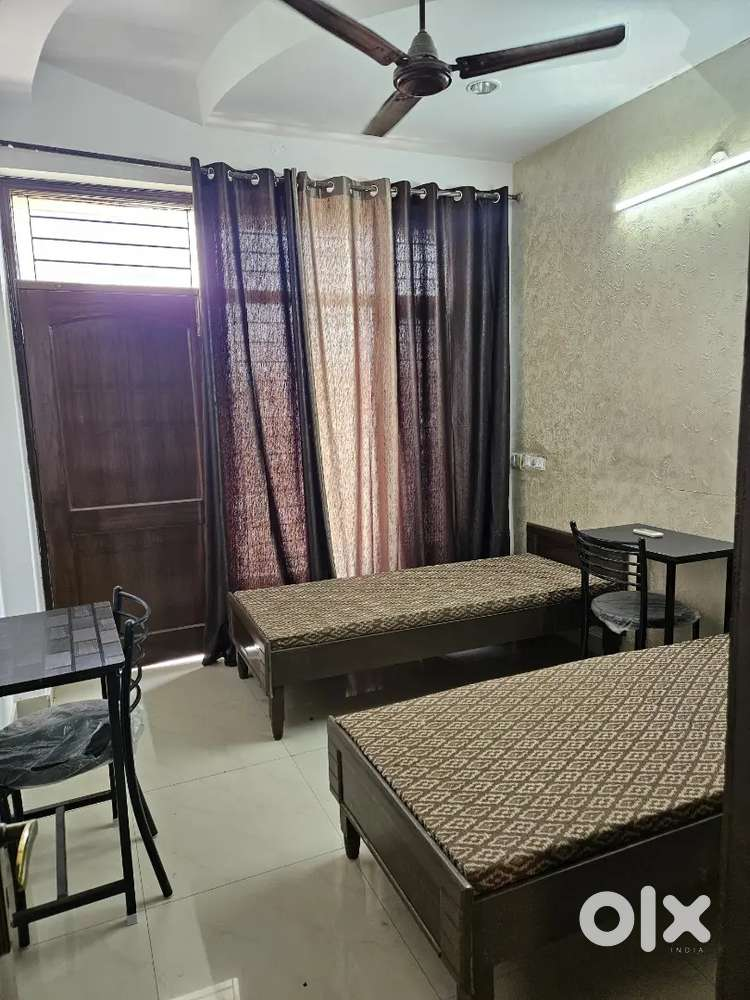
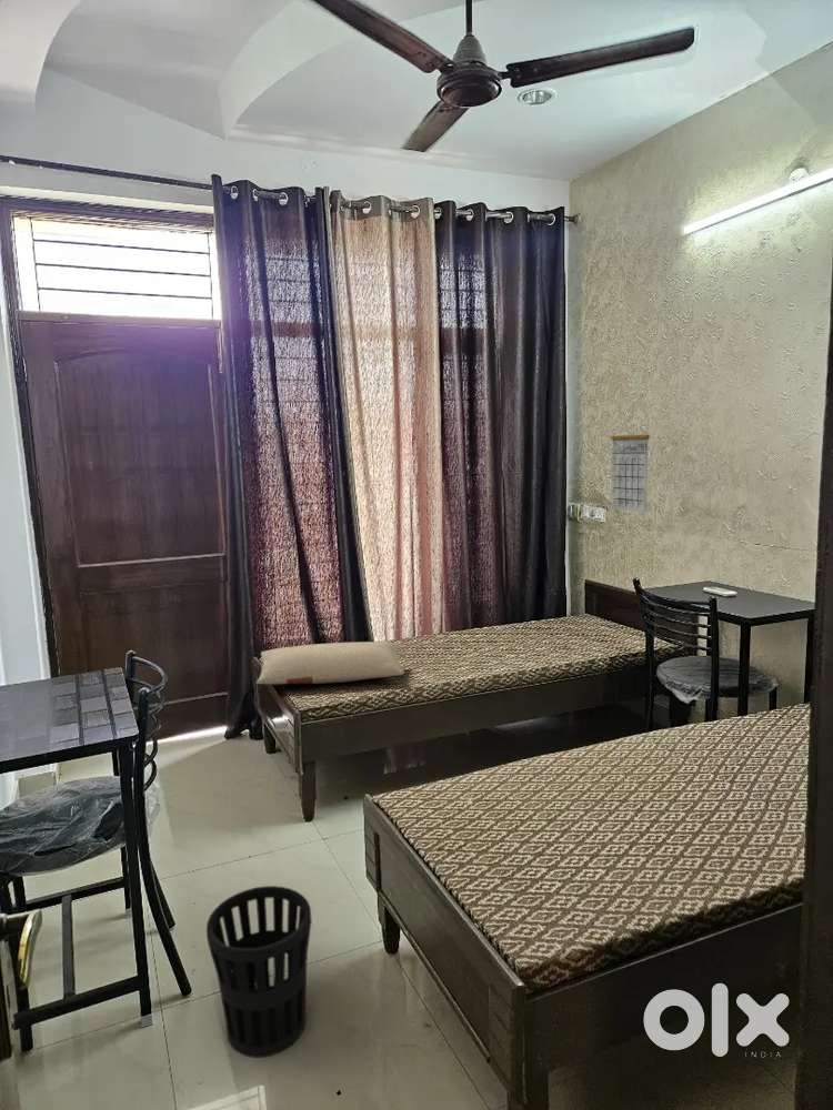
+ calendar [610,418,651,513]
+ pillow [255,640,405,685]
+ wastebasket [205,885,312,1059]
